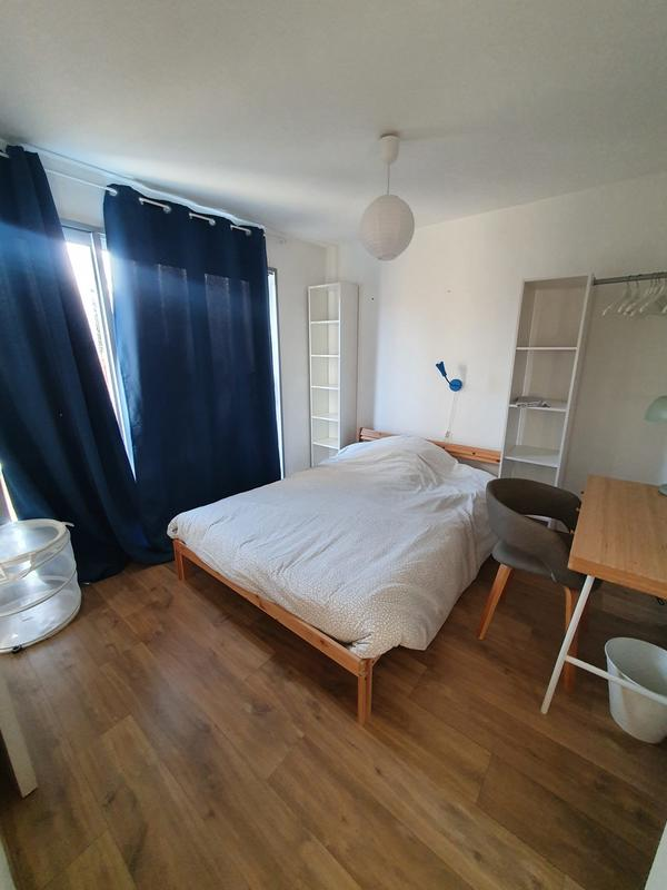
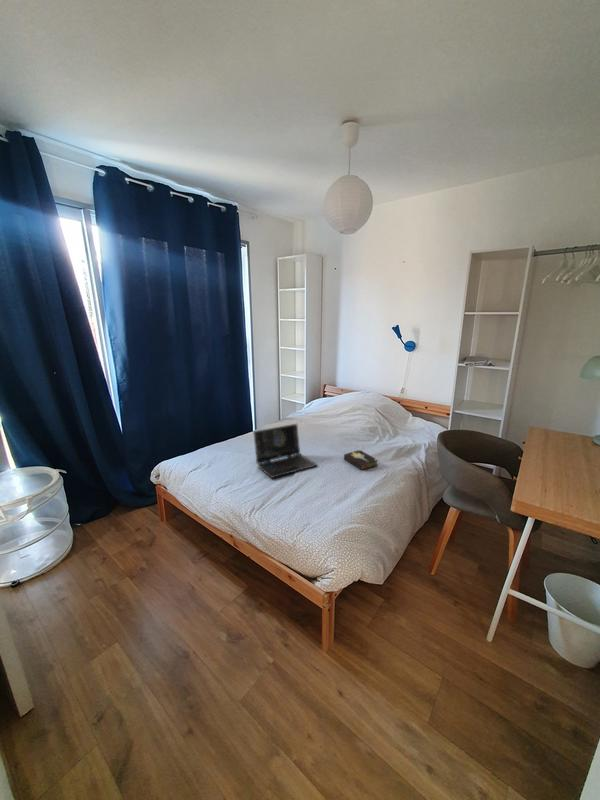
+ laptop computer [252,423,318,479]
+ hardback book [343,449,379,471]
